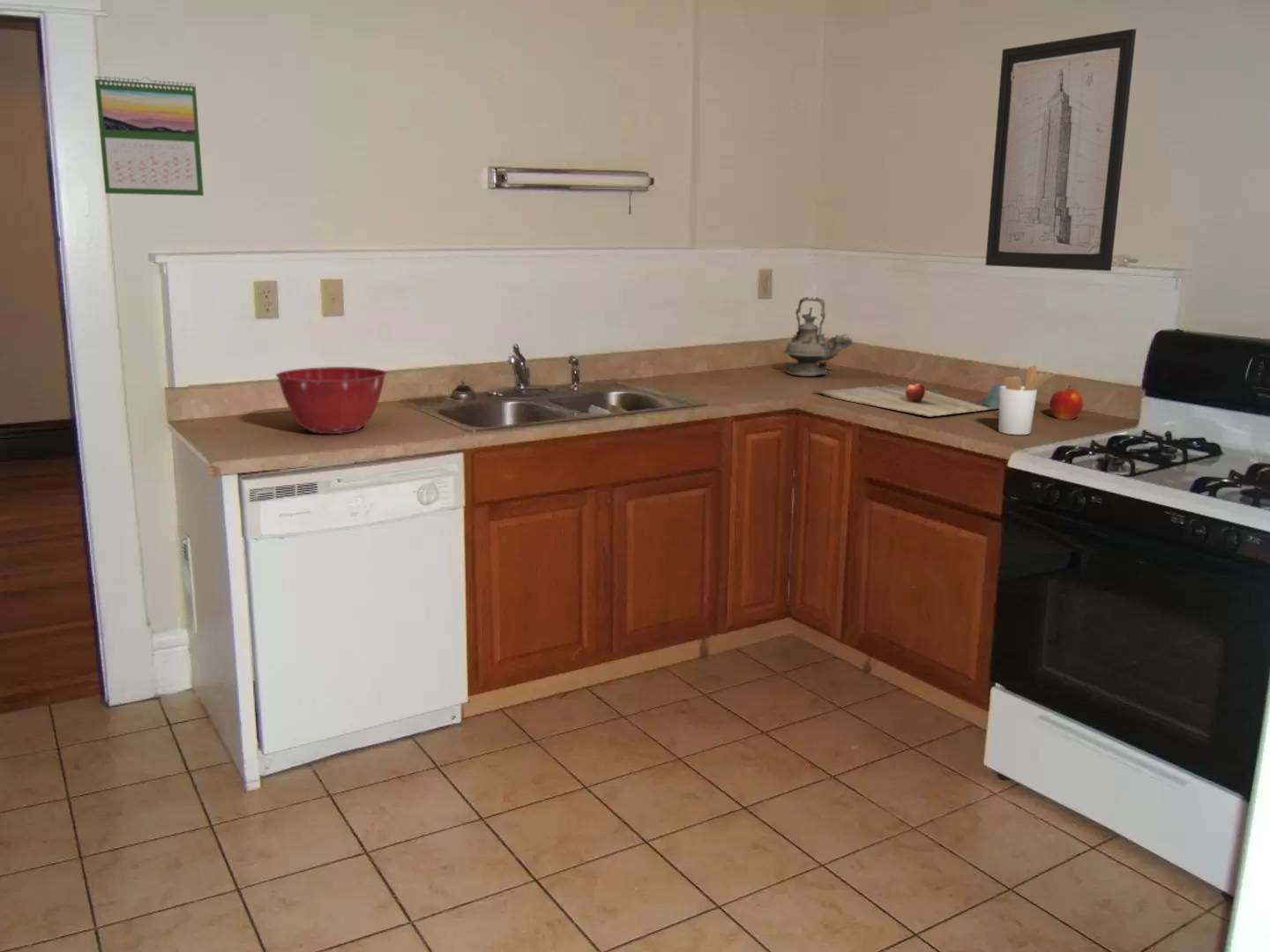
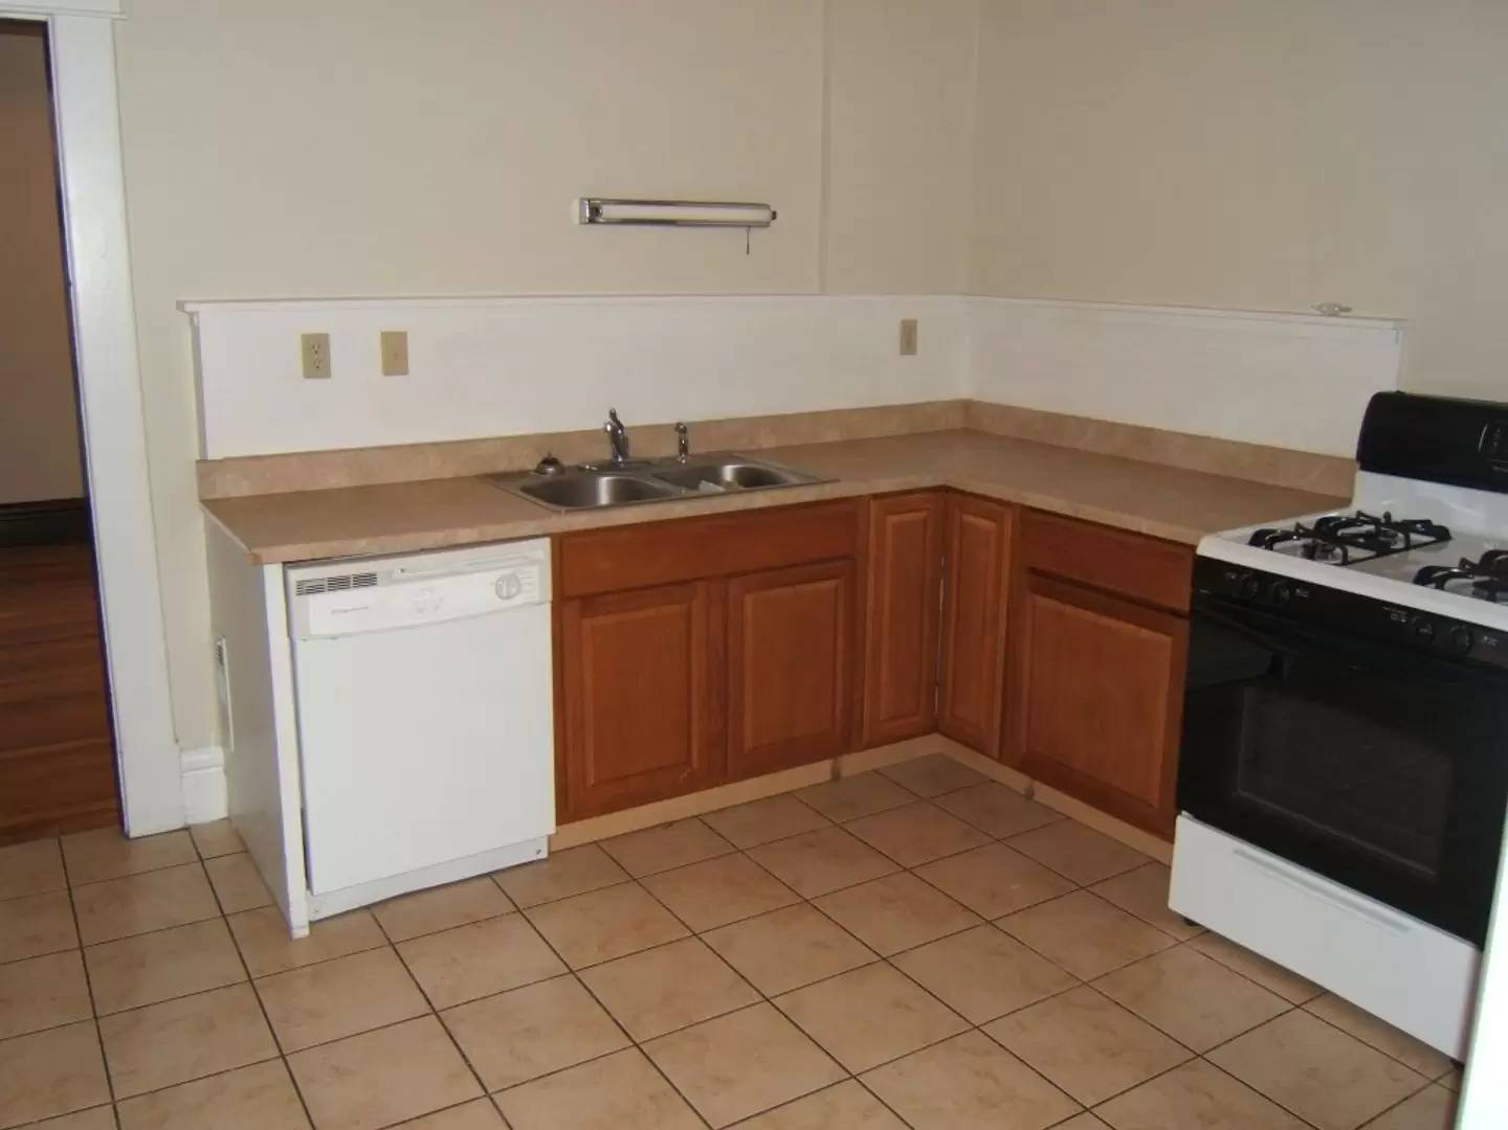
- utensil holder [997,364,1058,435]
- cutting board [813,383,1005,417]
- wall art [984,28,1137,271]
- calendar [93,75,205,197]
- teapot [782,296,855,377]
- apple [1049,384,1085,420]
- mixing bowl [275,366,387,435]
